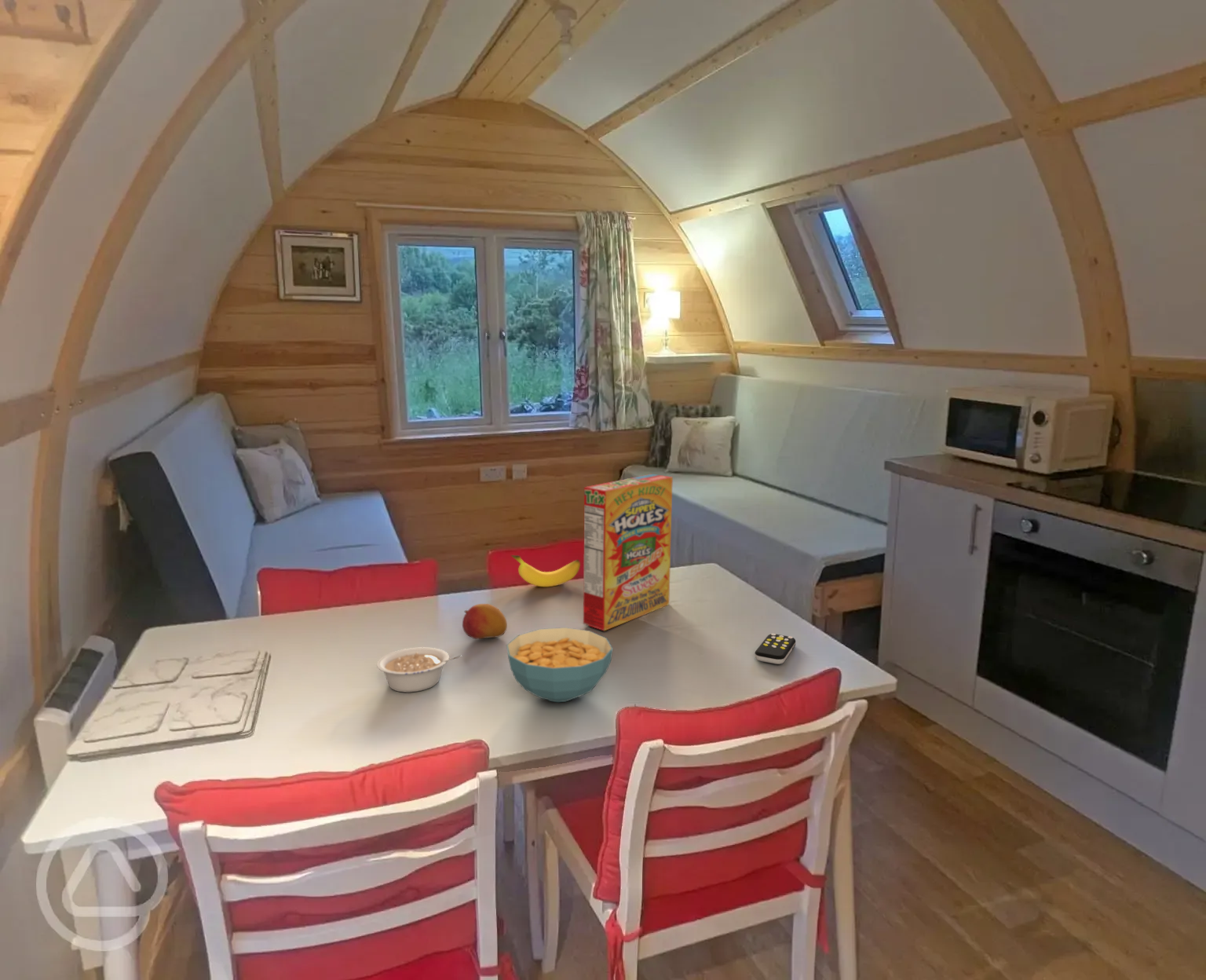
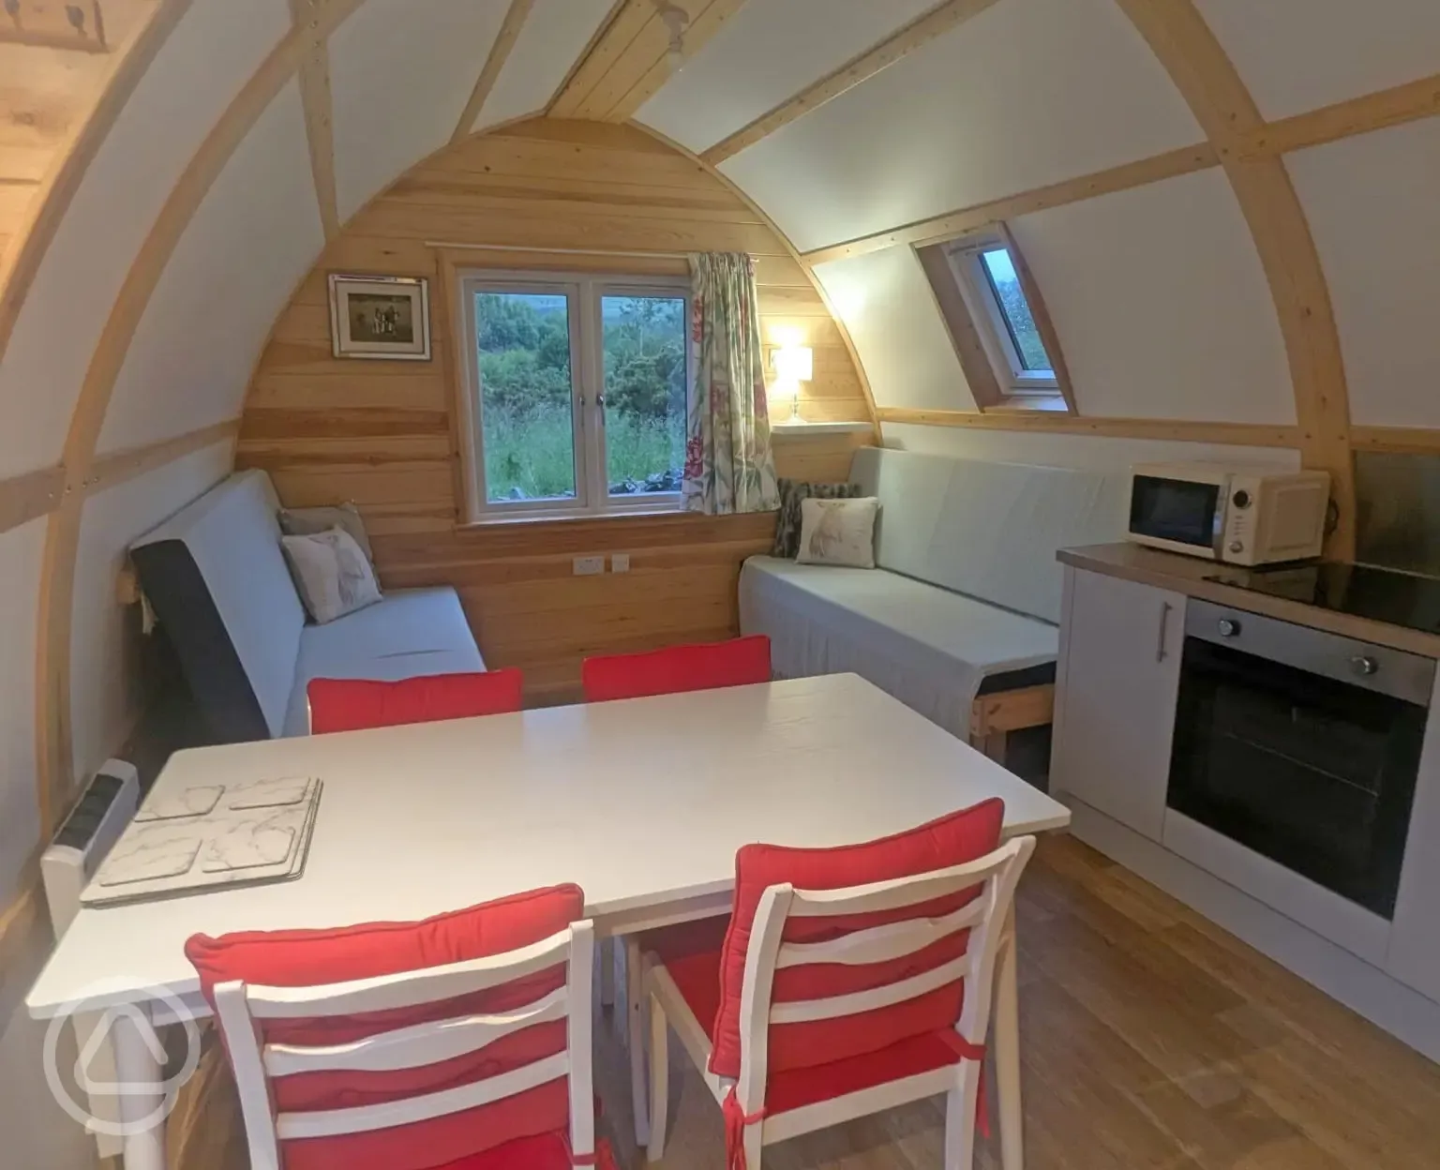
- cereal bowl [506,627,613,703]
- banana [510,554,581,587]
- fruit [462,603,508,640]
- cereal box [583,474,674,632]
- legume [376,646,462,693]
- remote control [754,633,796,665]
